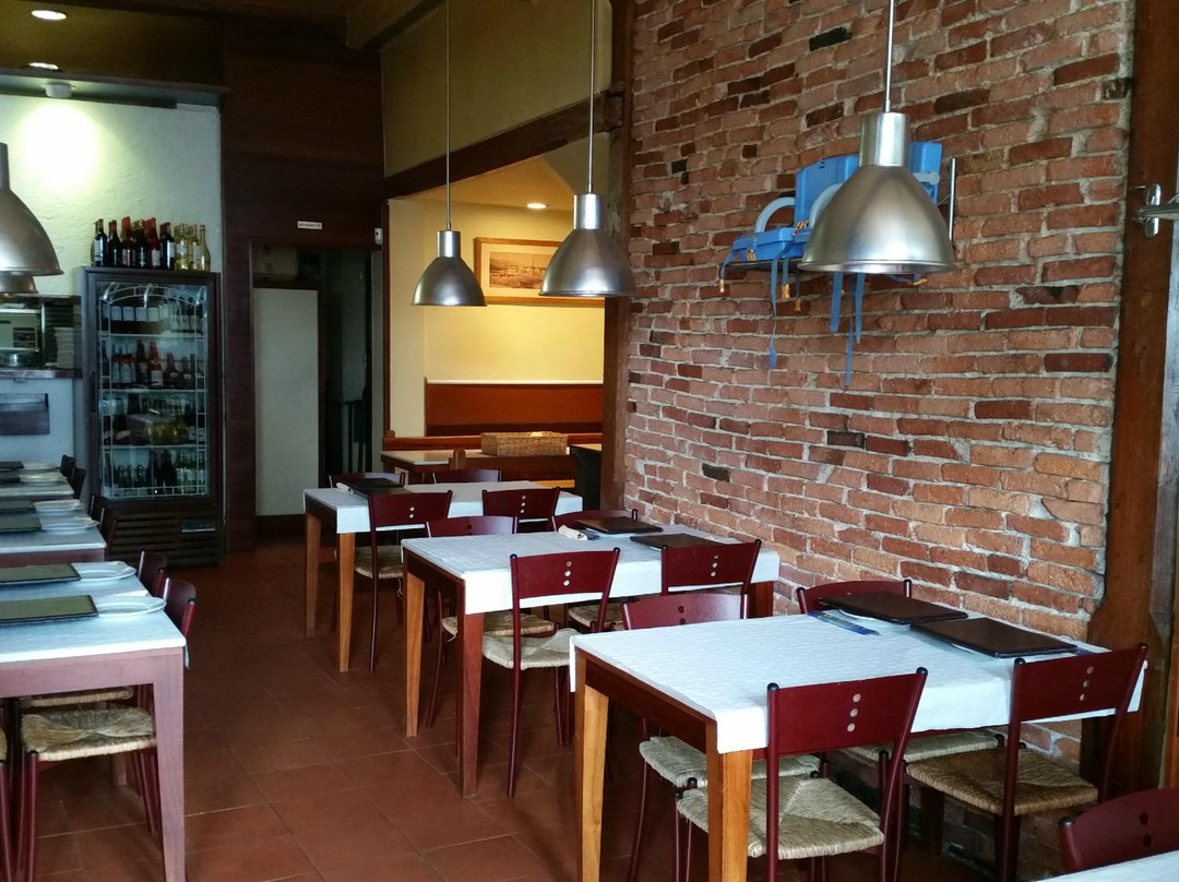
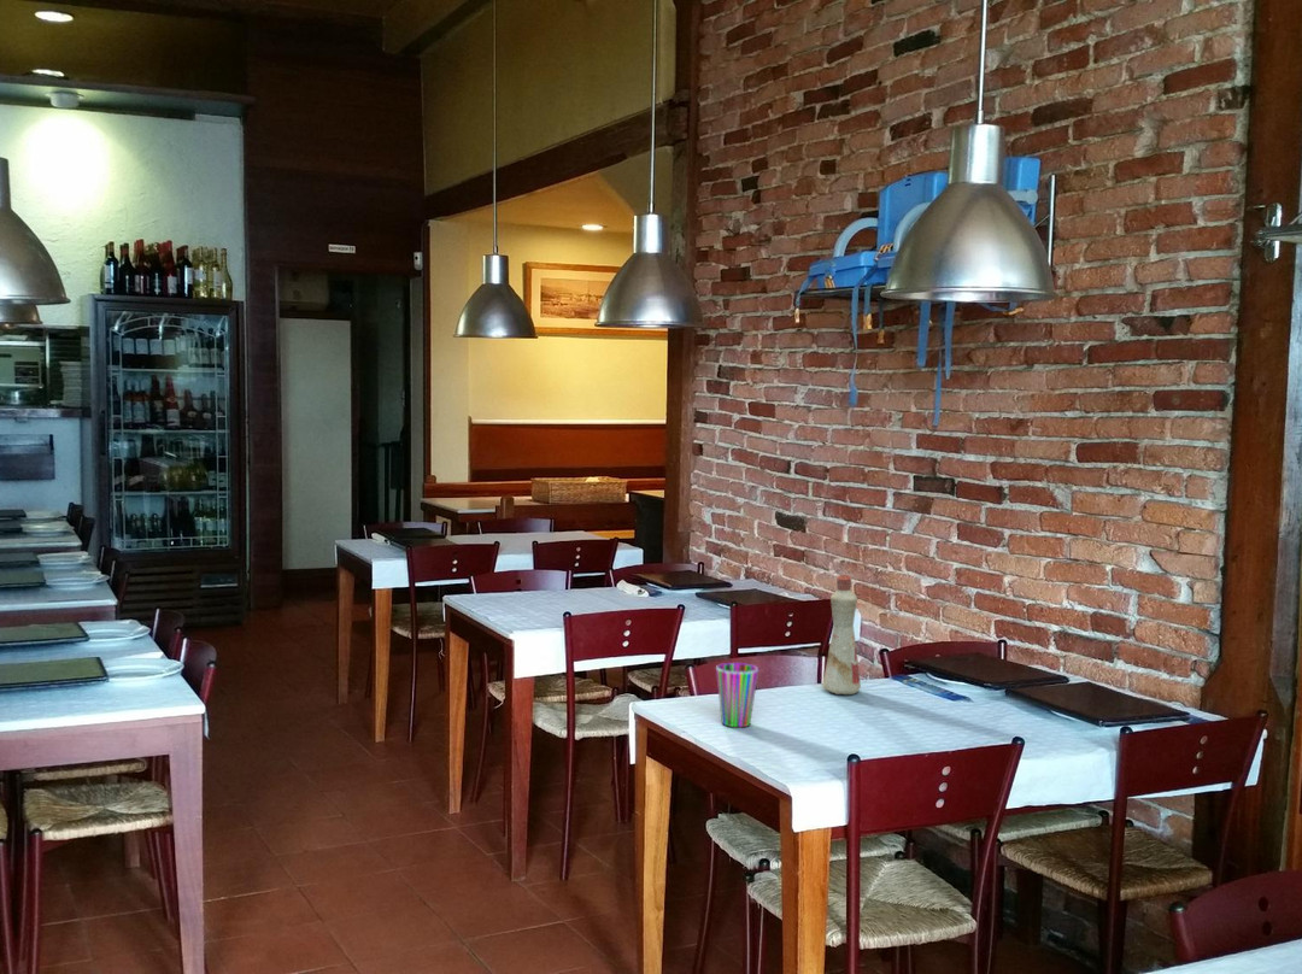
+ cup [715,662,760,728]
+ bottle [821,573,862,696]
